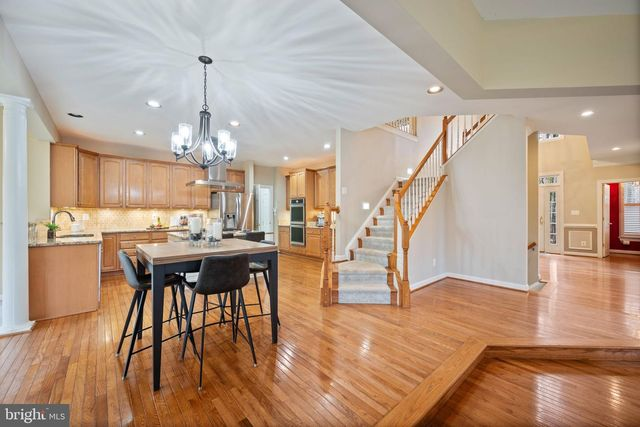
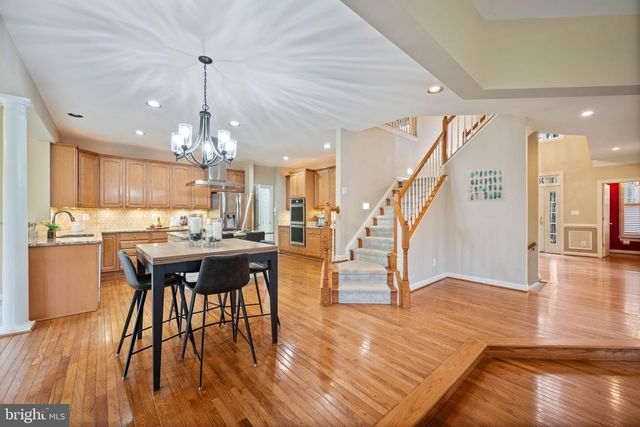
+ wall art [466,166,506,203]
